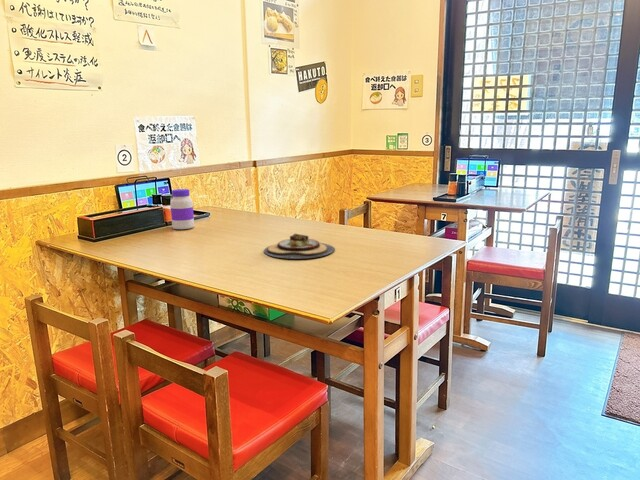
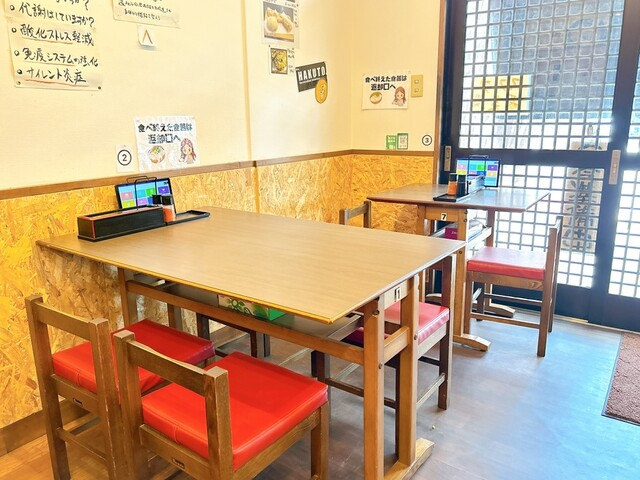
- jar [169,188,195,230]
- plate [263,233,336,260]
